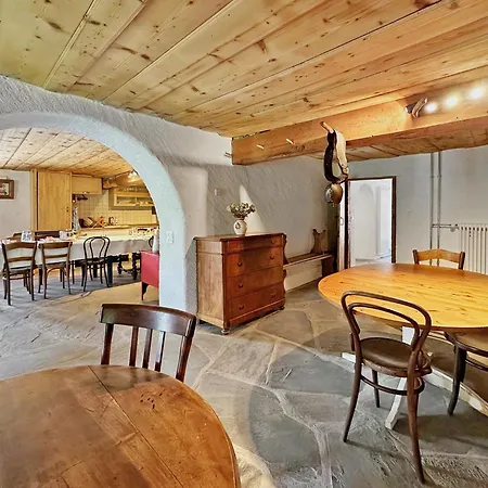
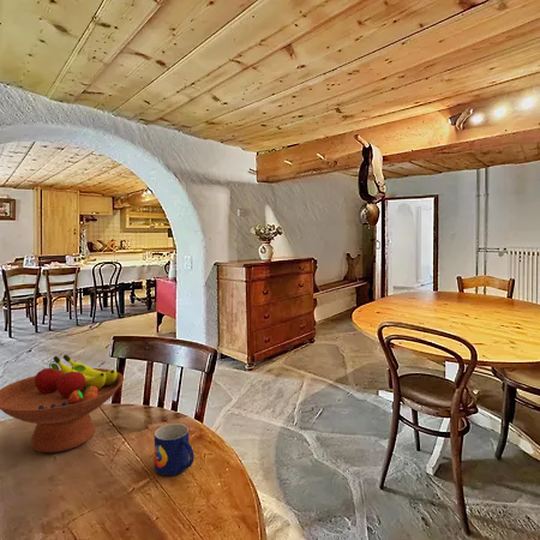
+ fruit bowl [0,353,125,454]
+ mug [154,422,196,476]
